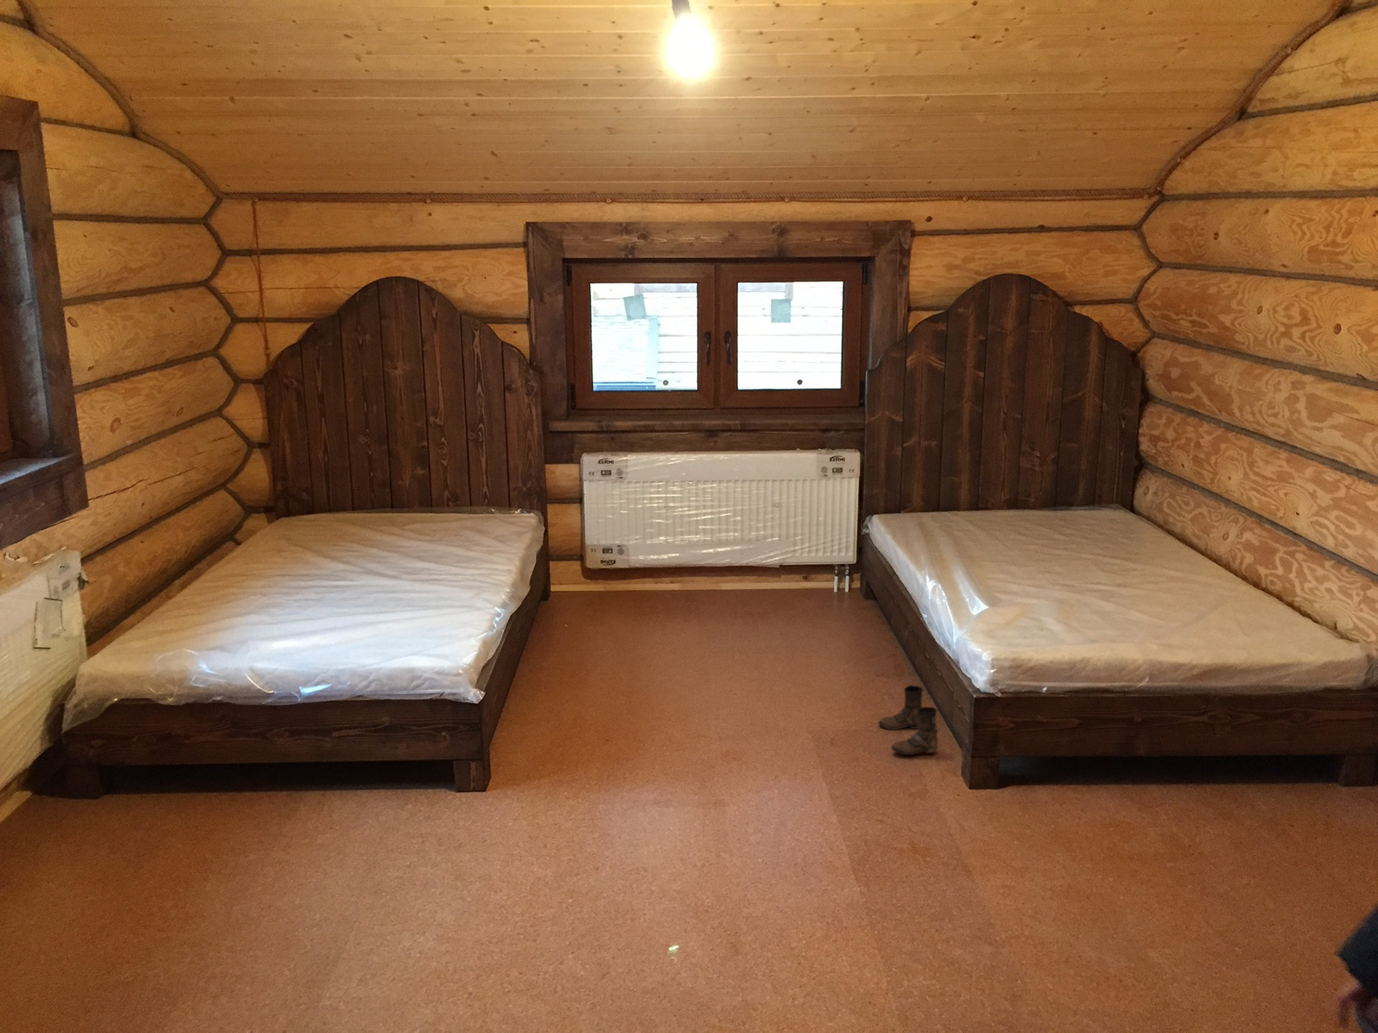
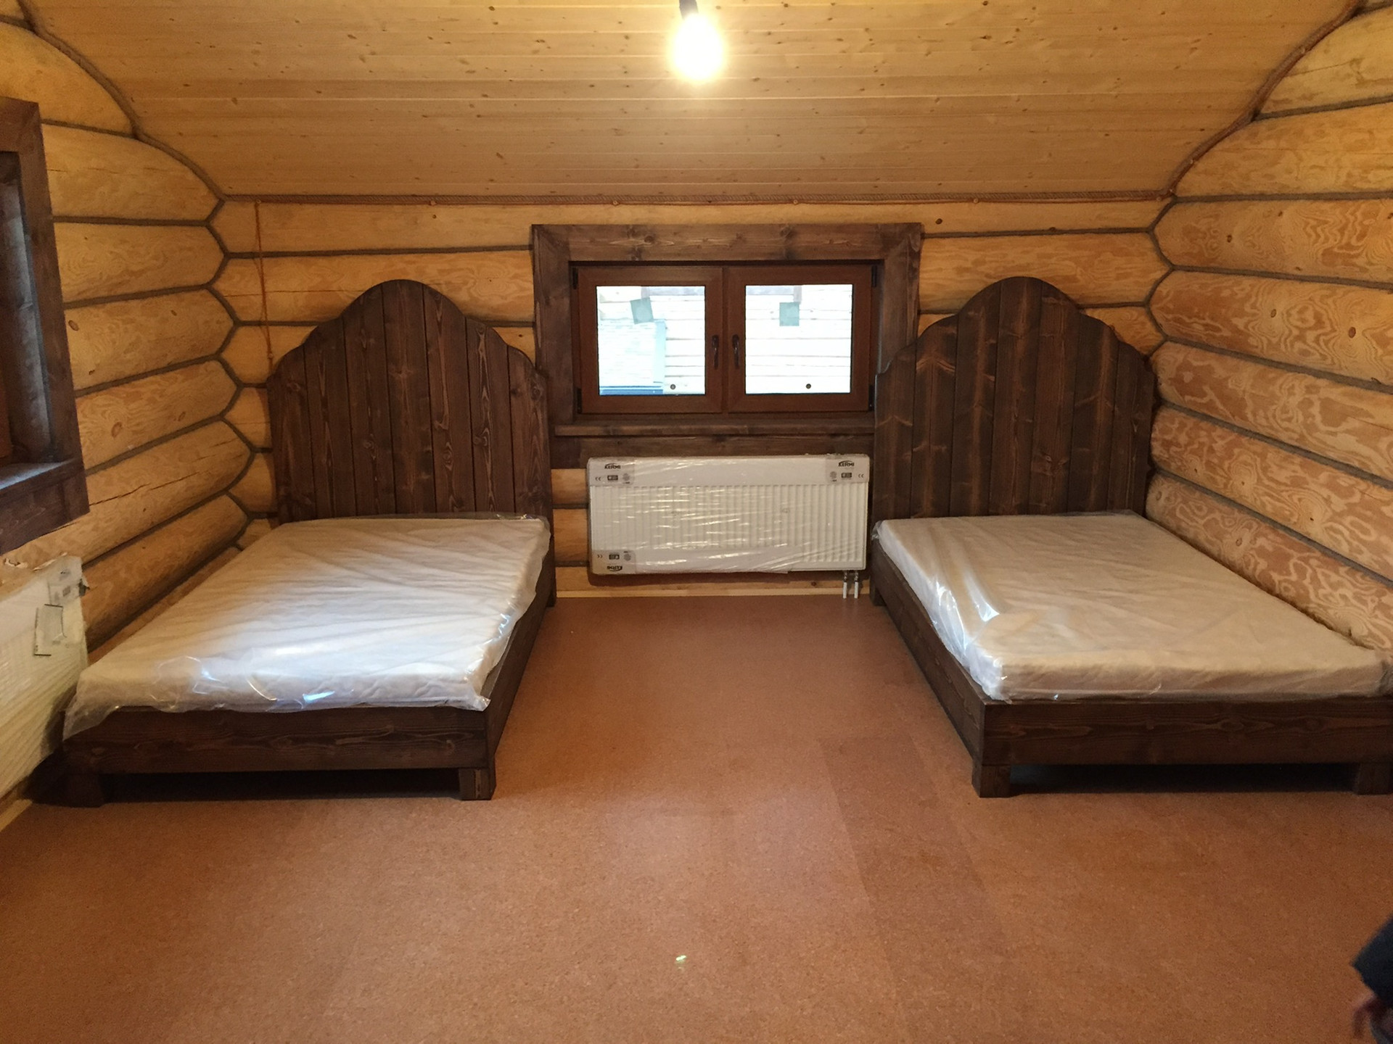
- boots [878,685,939,755]
